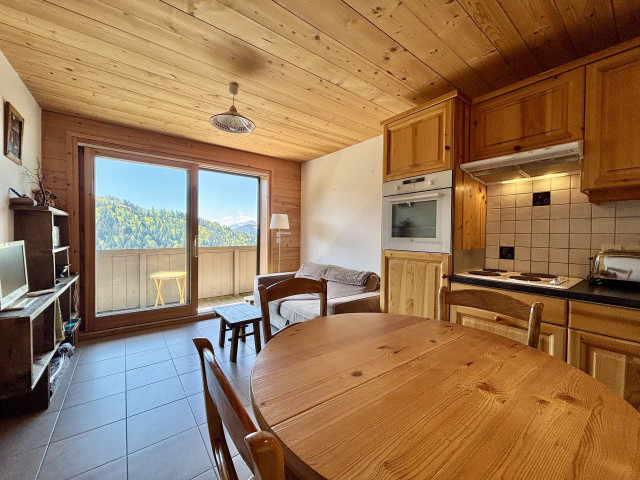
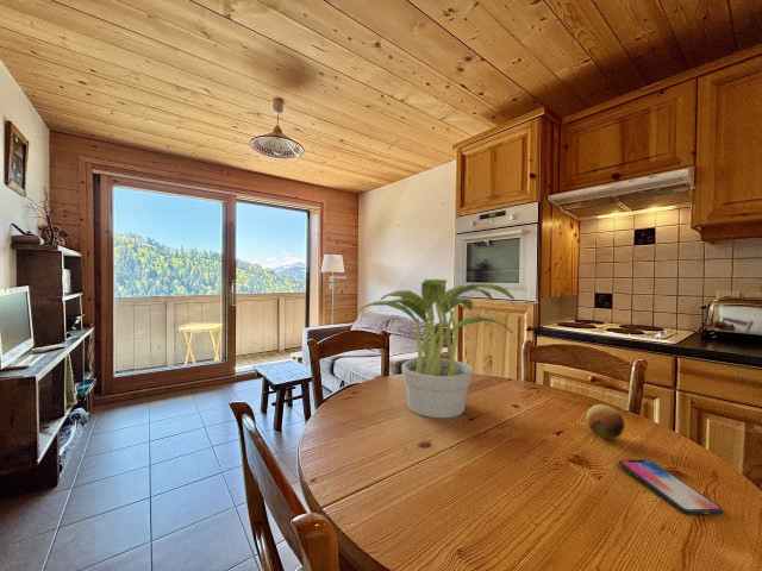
+ potted plant [356,278,516,419]
+ smartphone [618,459,724,515]
+ fruit [585,403,626,440]
